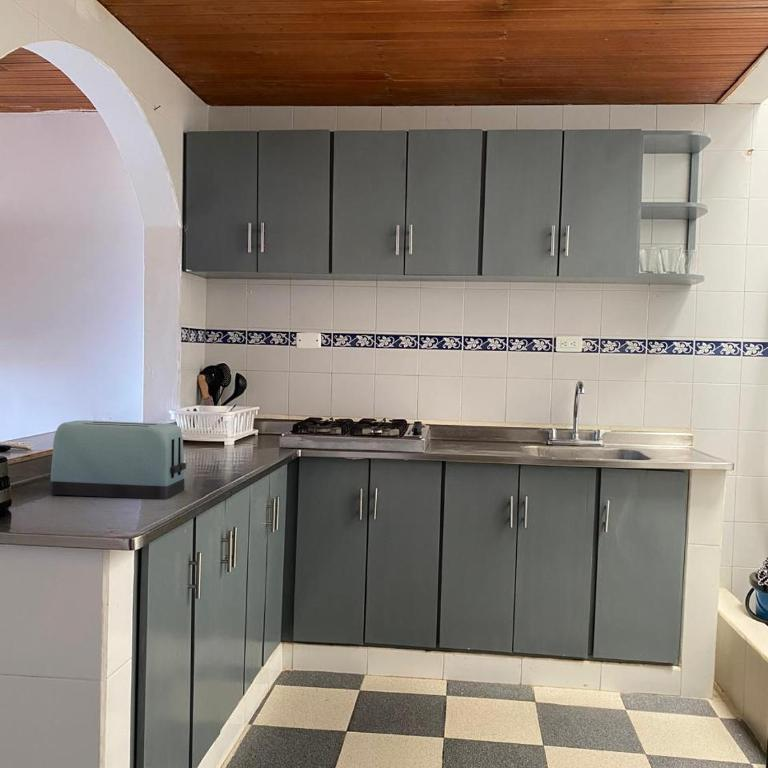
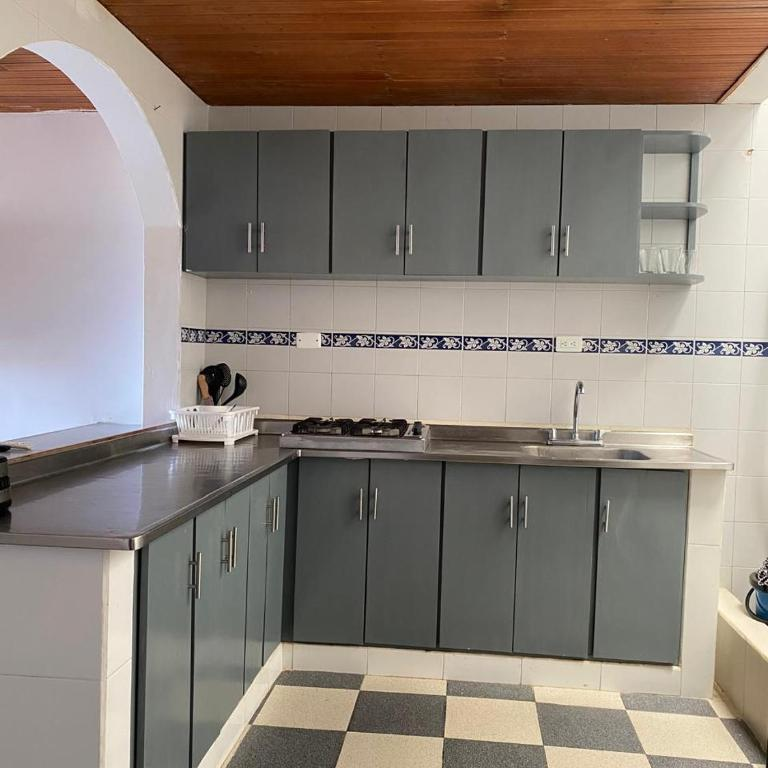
- toaster [49,420,187,500]
